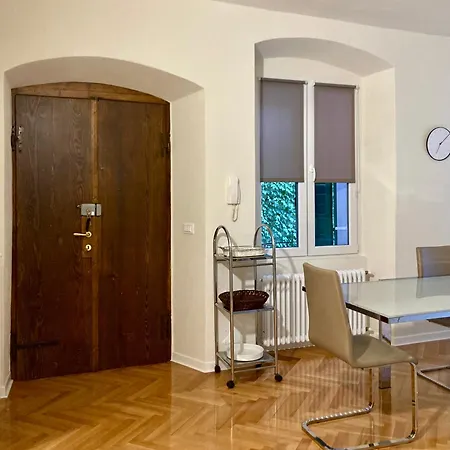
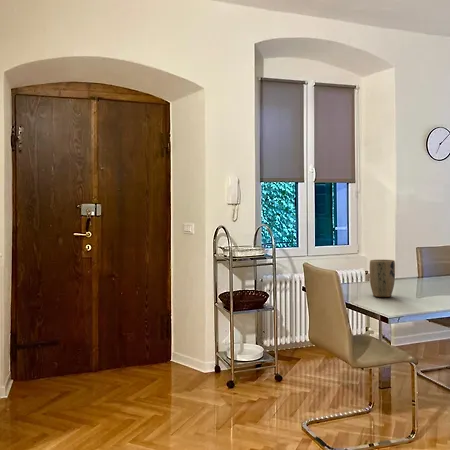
+ plant pot [369,259,396,298]
